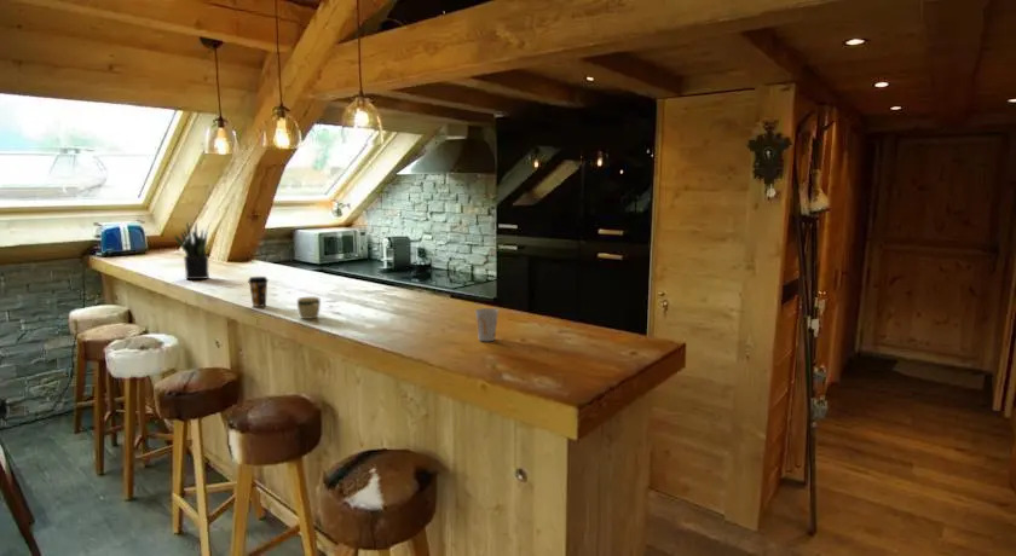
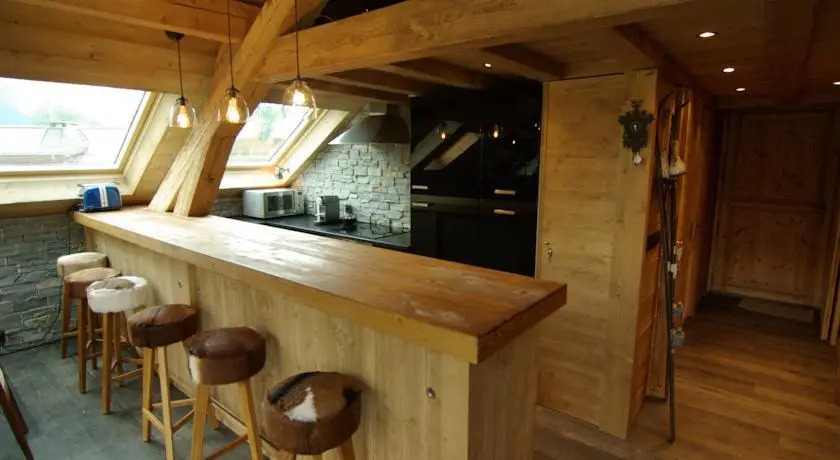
- mug [296,296,322,320]
- cup [474,307,500,342]
- coffee cup [247,276,270,308]
- potted plant [173,221,210,280]
